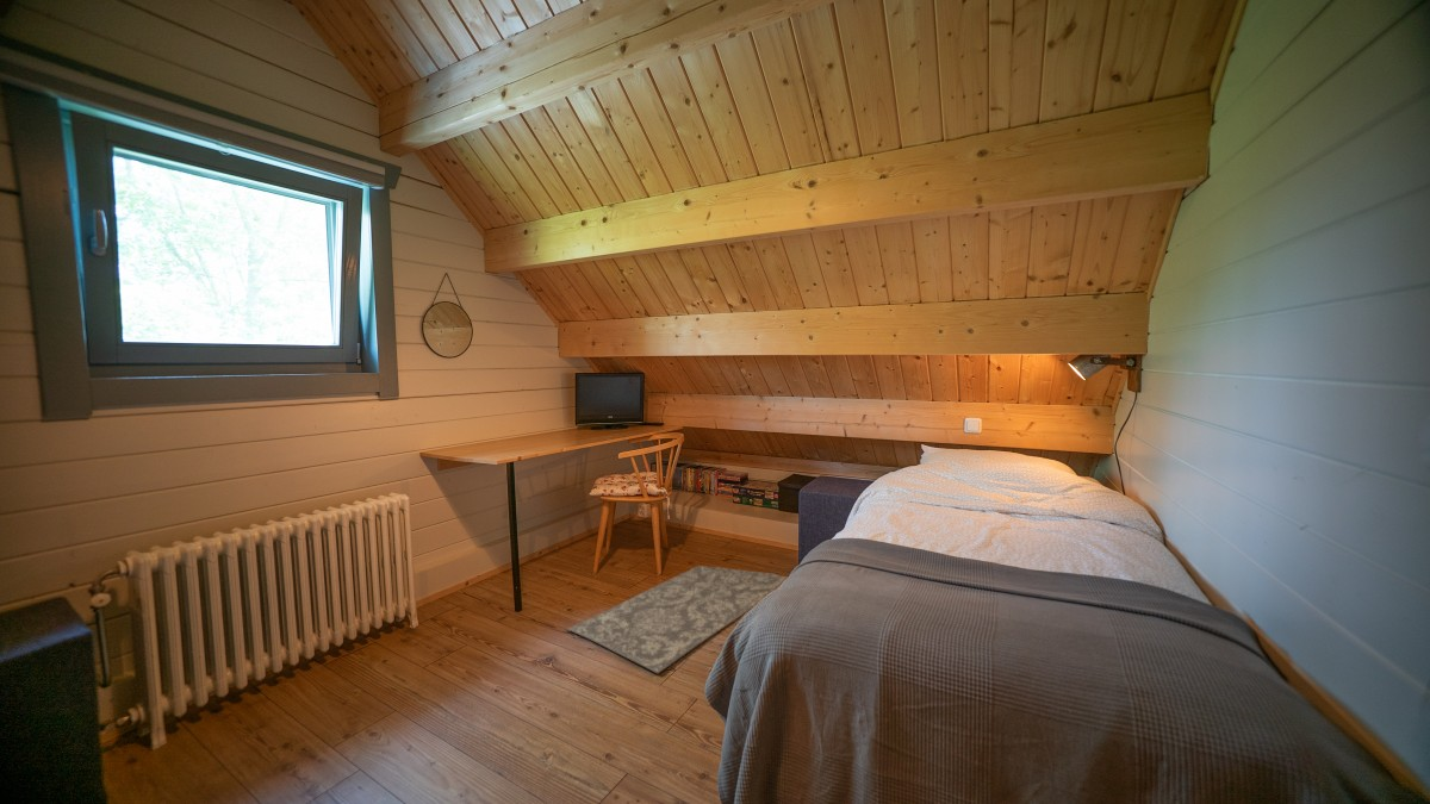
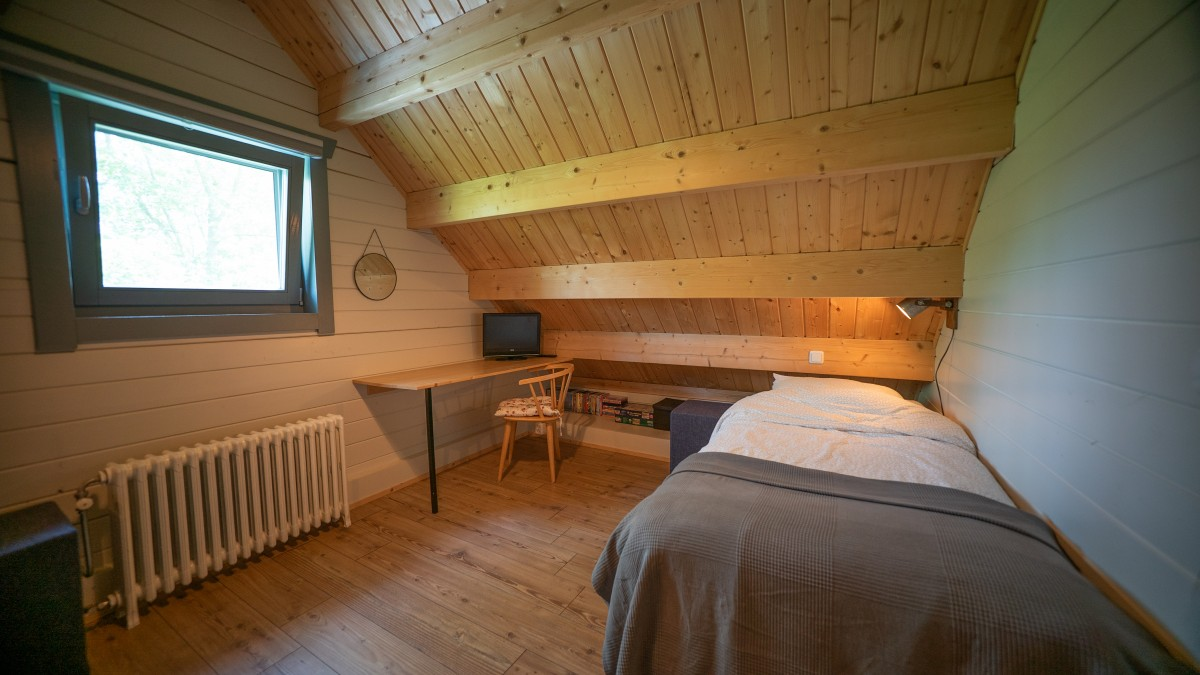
- rug [566,565,788,674]
